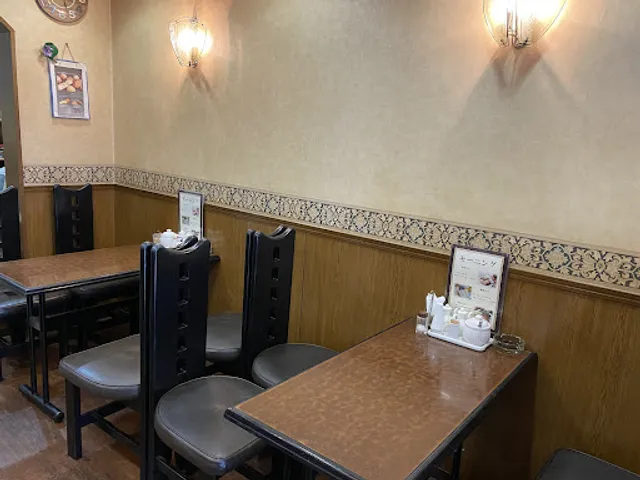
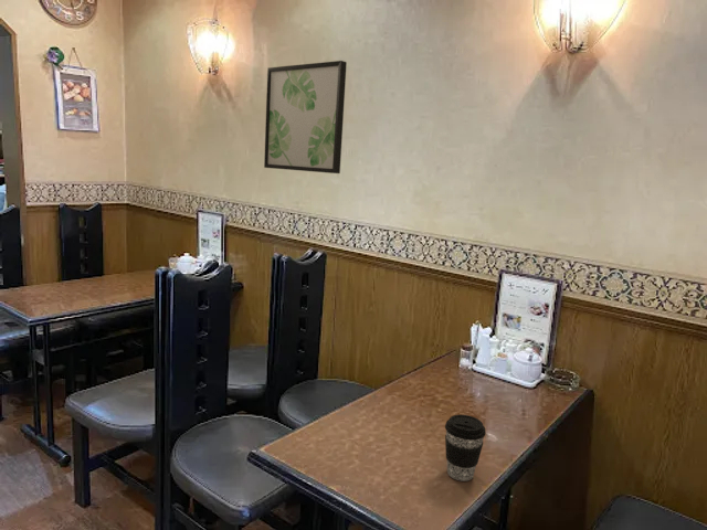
+ wall art [263,60,348,174]
+ coffee cup [444,414,487,481]
